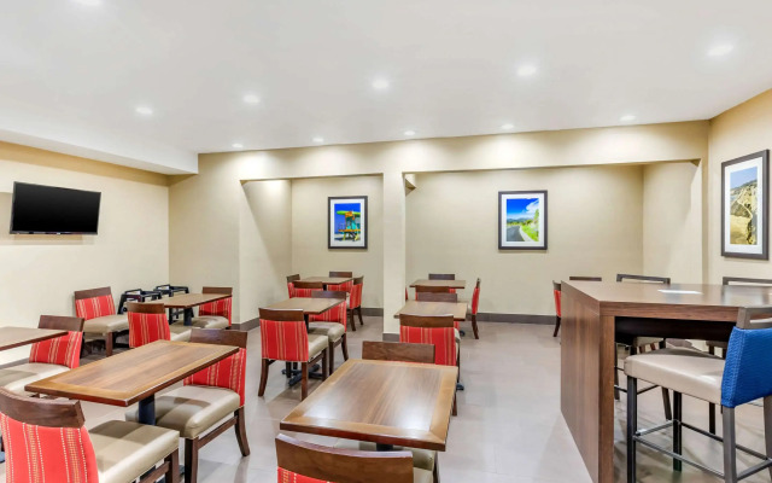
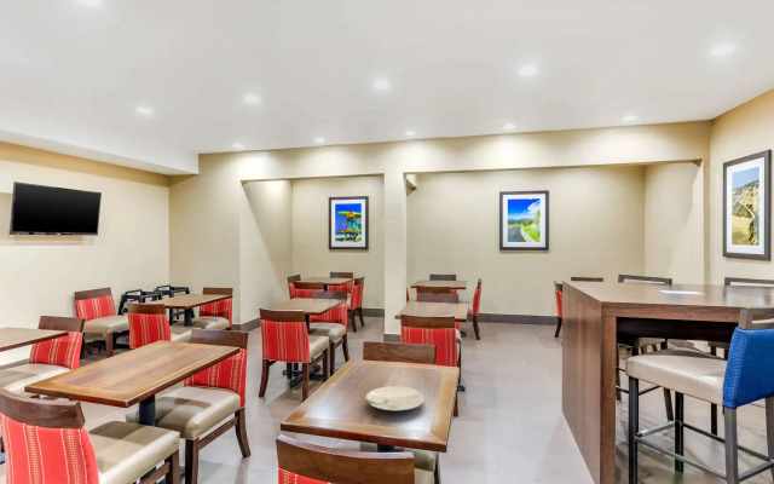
+ plate [364,385,426,413]
